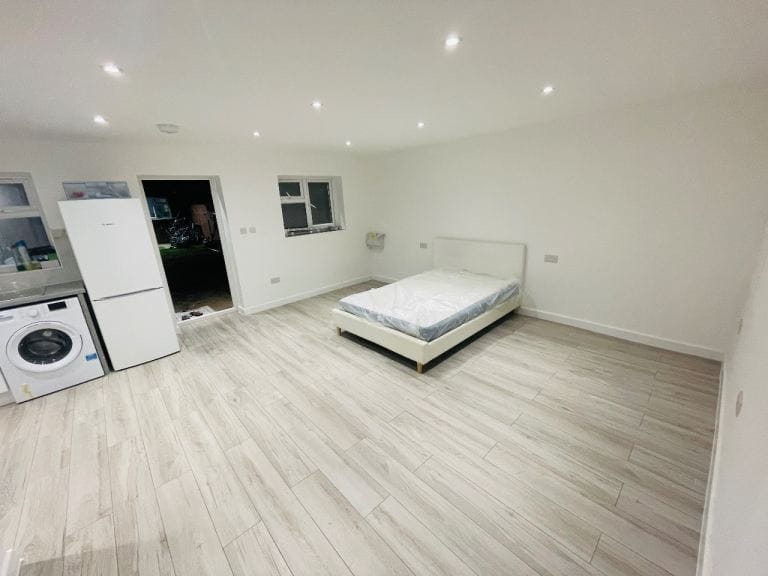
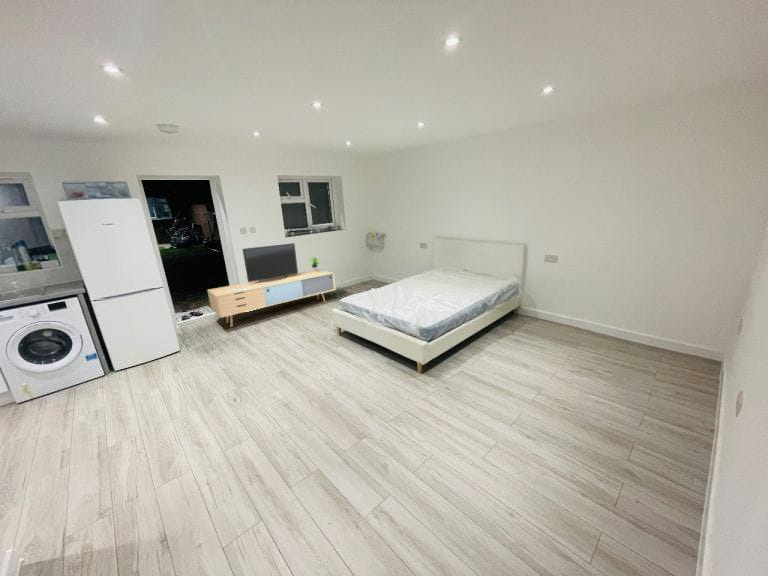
+ media console [206,242,336,328]
